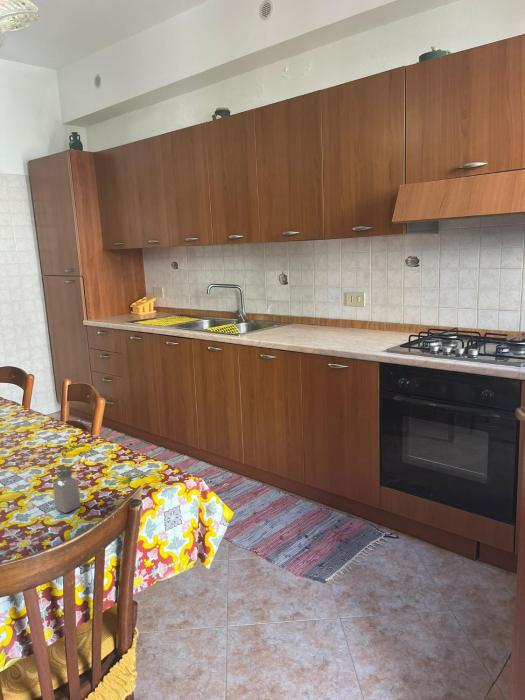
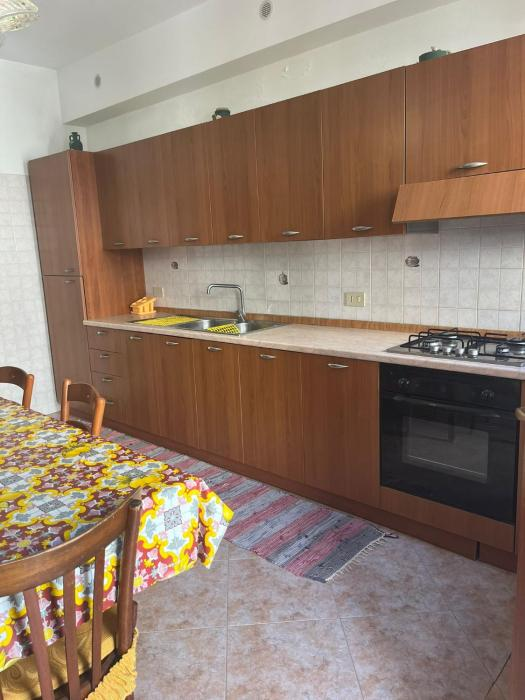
- saltshaker [52,465,81,514]
